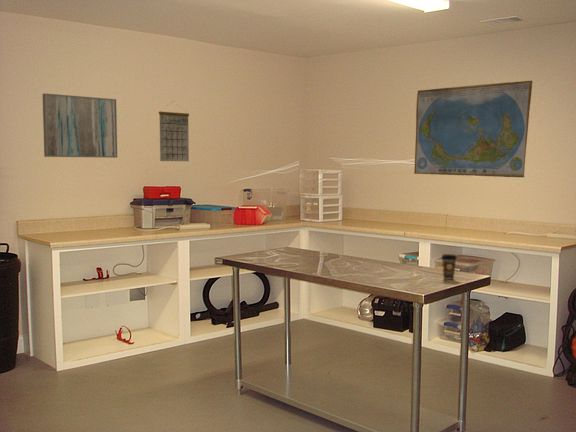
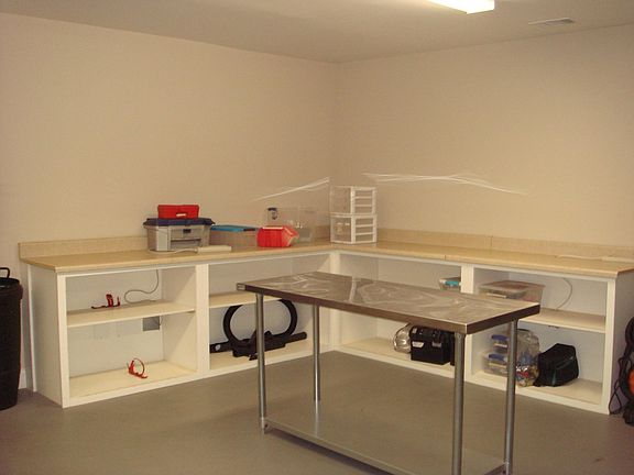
- calendar [158,100,190,162]
- world map [413,80,533,178]
- coffee cup [440,253,458,281]
- wall art [42,92,118,159]
